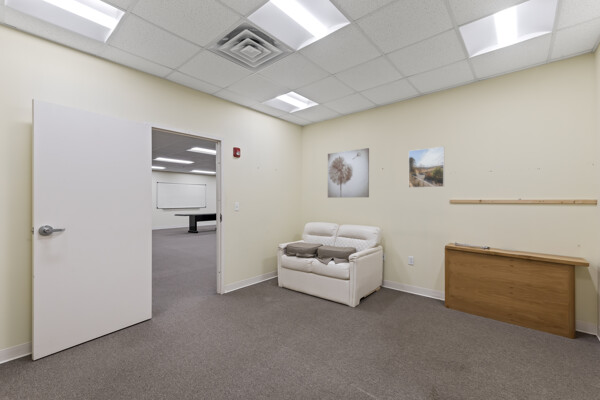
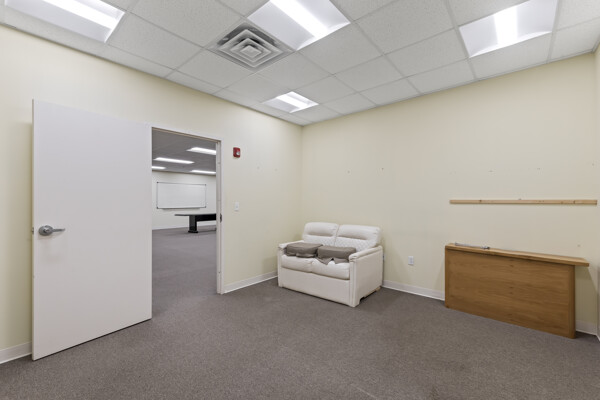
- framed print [408,146,445,189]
- wall art [327,147,370,199]
